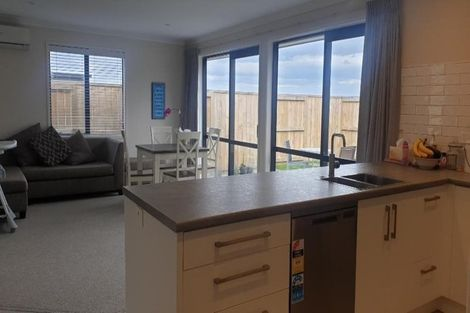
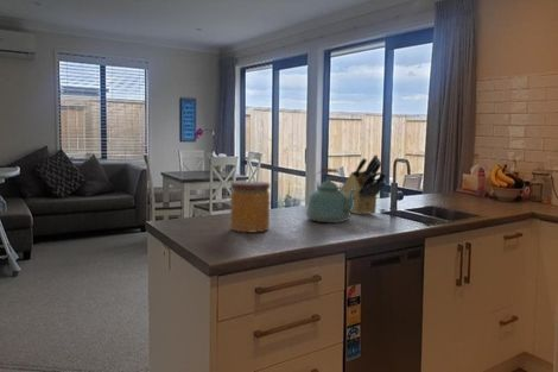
+ jar [229,181,271,233]
+ knife block [341,153,387,216]
+ kettle [305,166,356,223]
